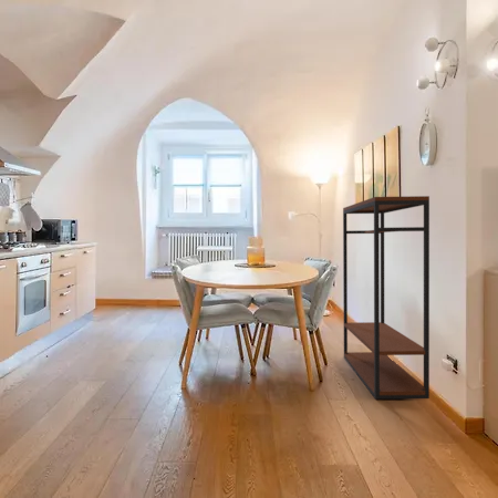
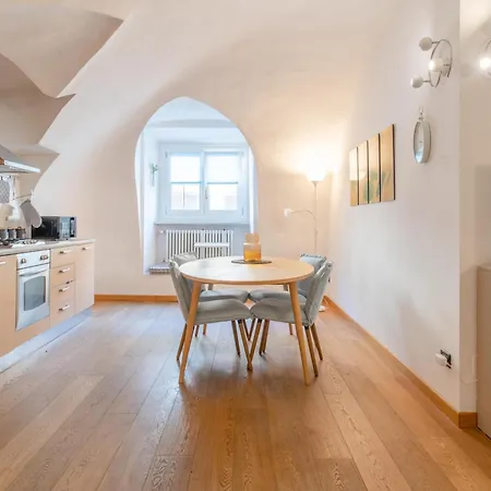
- shelving unit [342,195,430,401]
